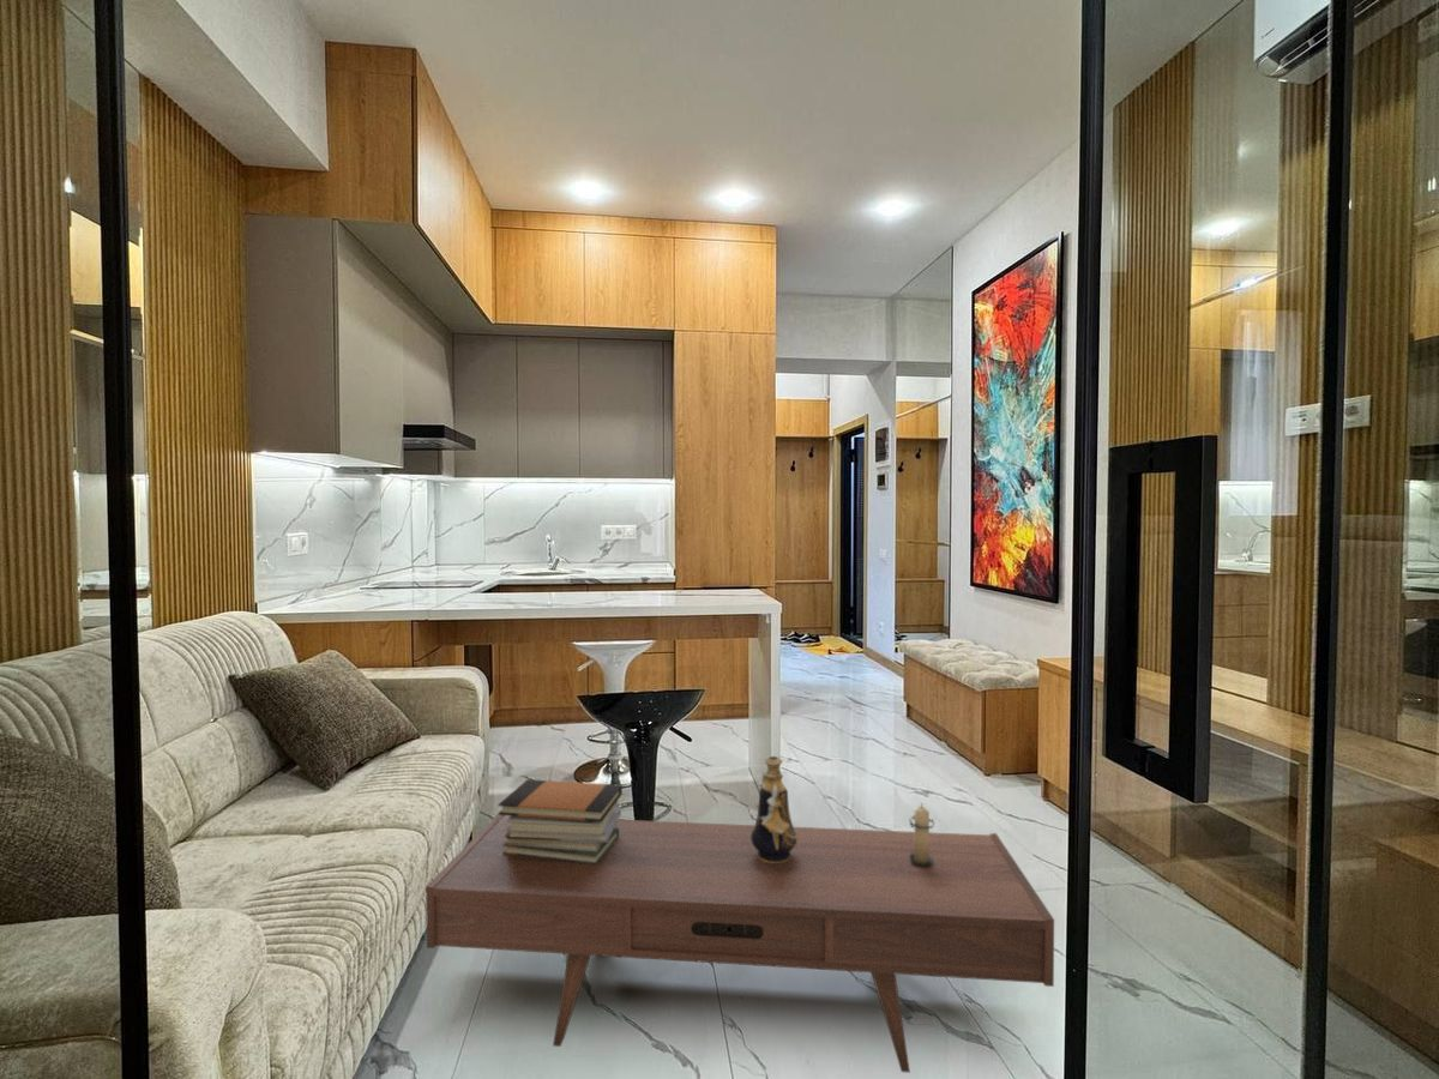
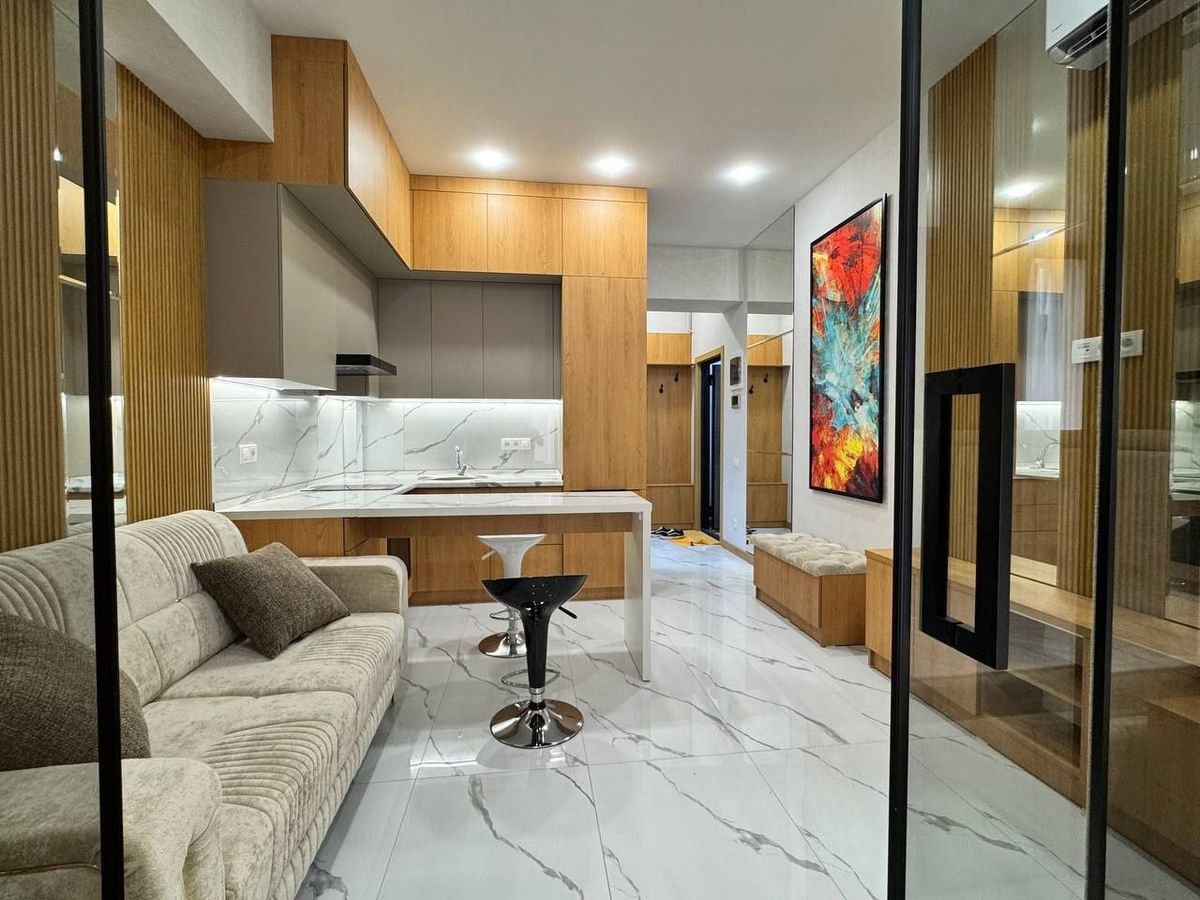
- book stack [496,778,624,864]
- coffee table [425,813,1055,1074]
- decorative vase [751,755,797,863]
- candle [908,801,935,867]
